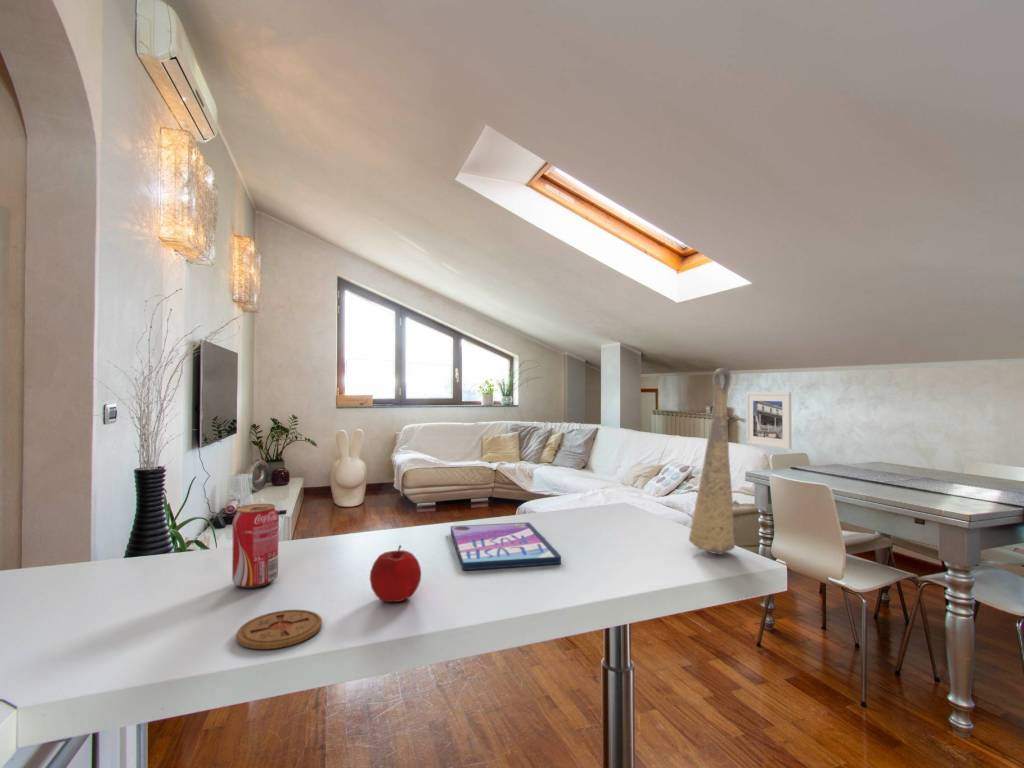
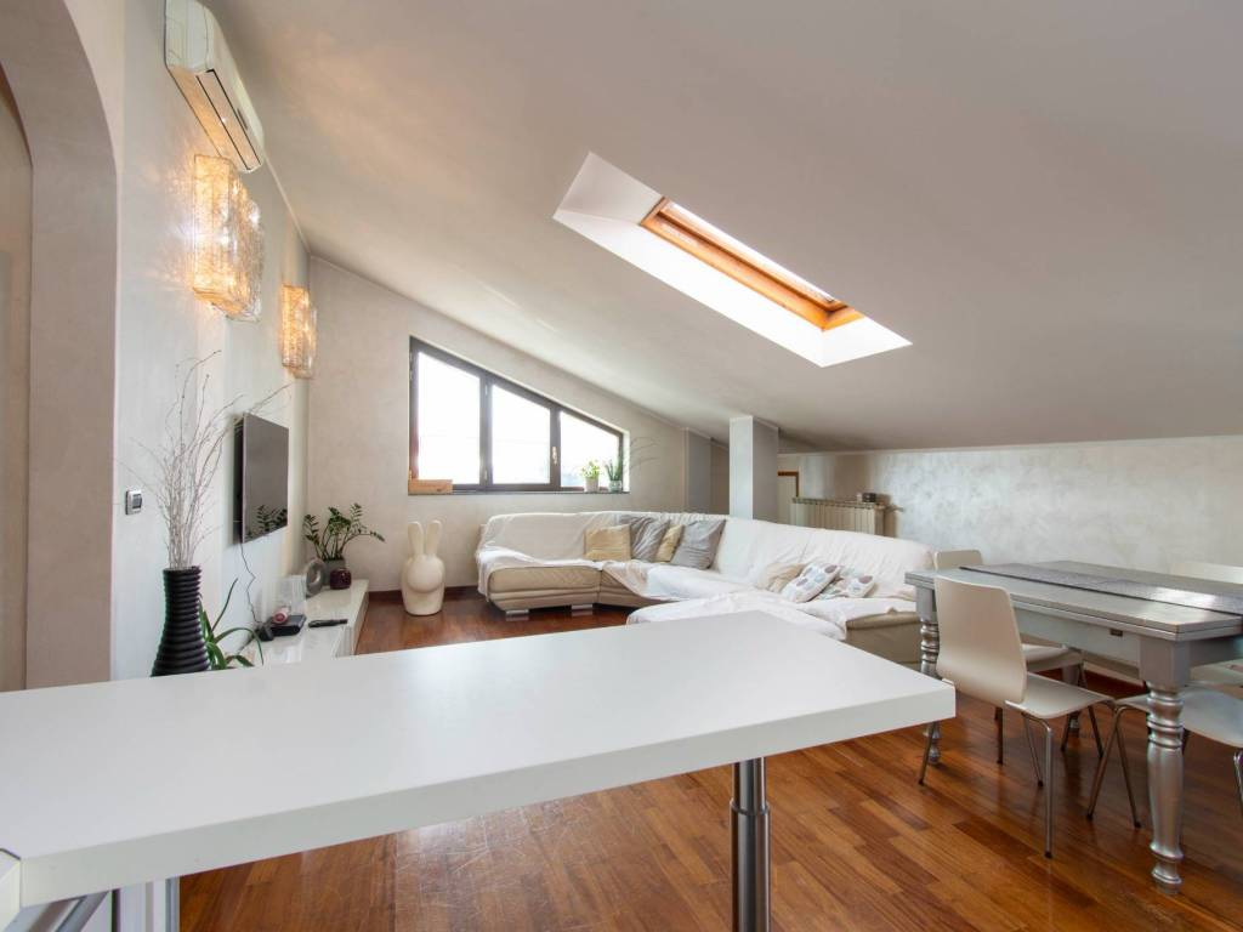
- coaster [236,609,323,650]
- apple [369,544,422,603]
- decorative vase [688,367,736,555]
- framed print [745,391,792,450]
- beverage can [231,503,280,589]
- video game case [450,521,562,571]
